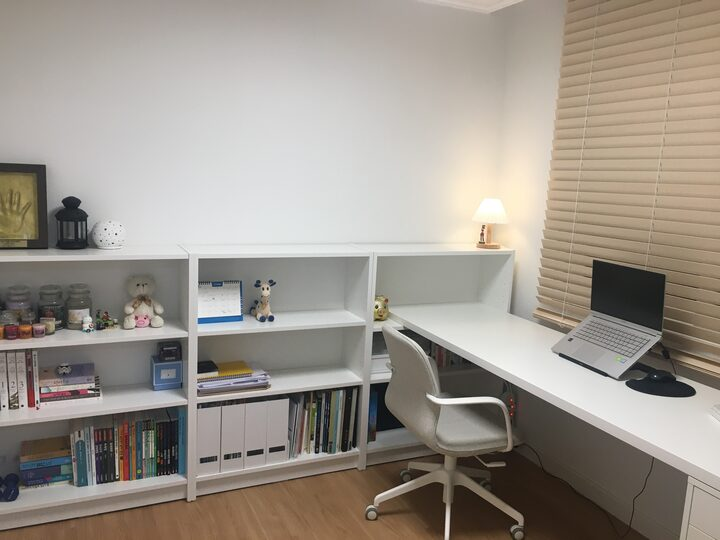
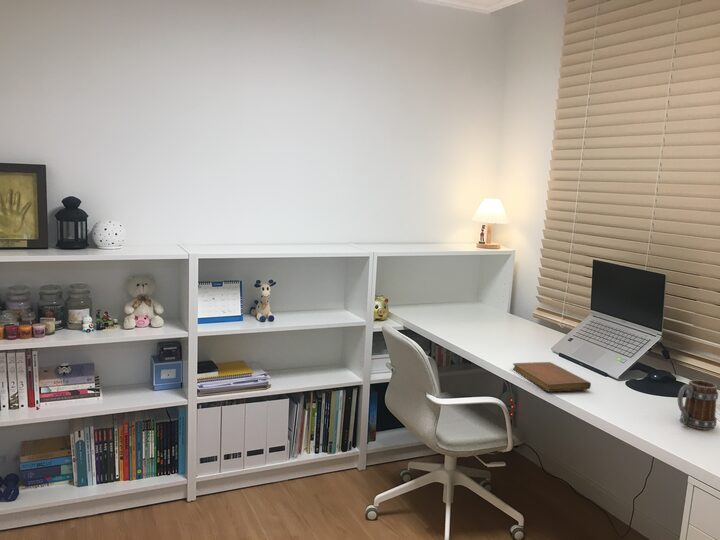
+ mug [676,379,719,431]
+ notebook [512,361,592,393]
